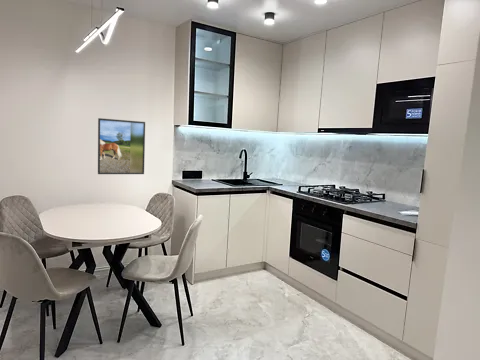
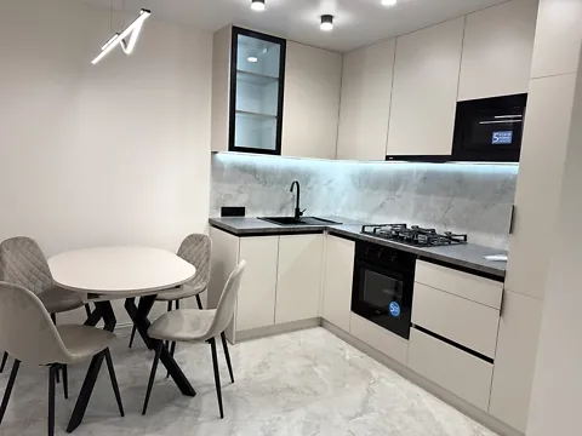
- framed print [97,117,146,175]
